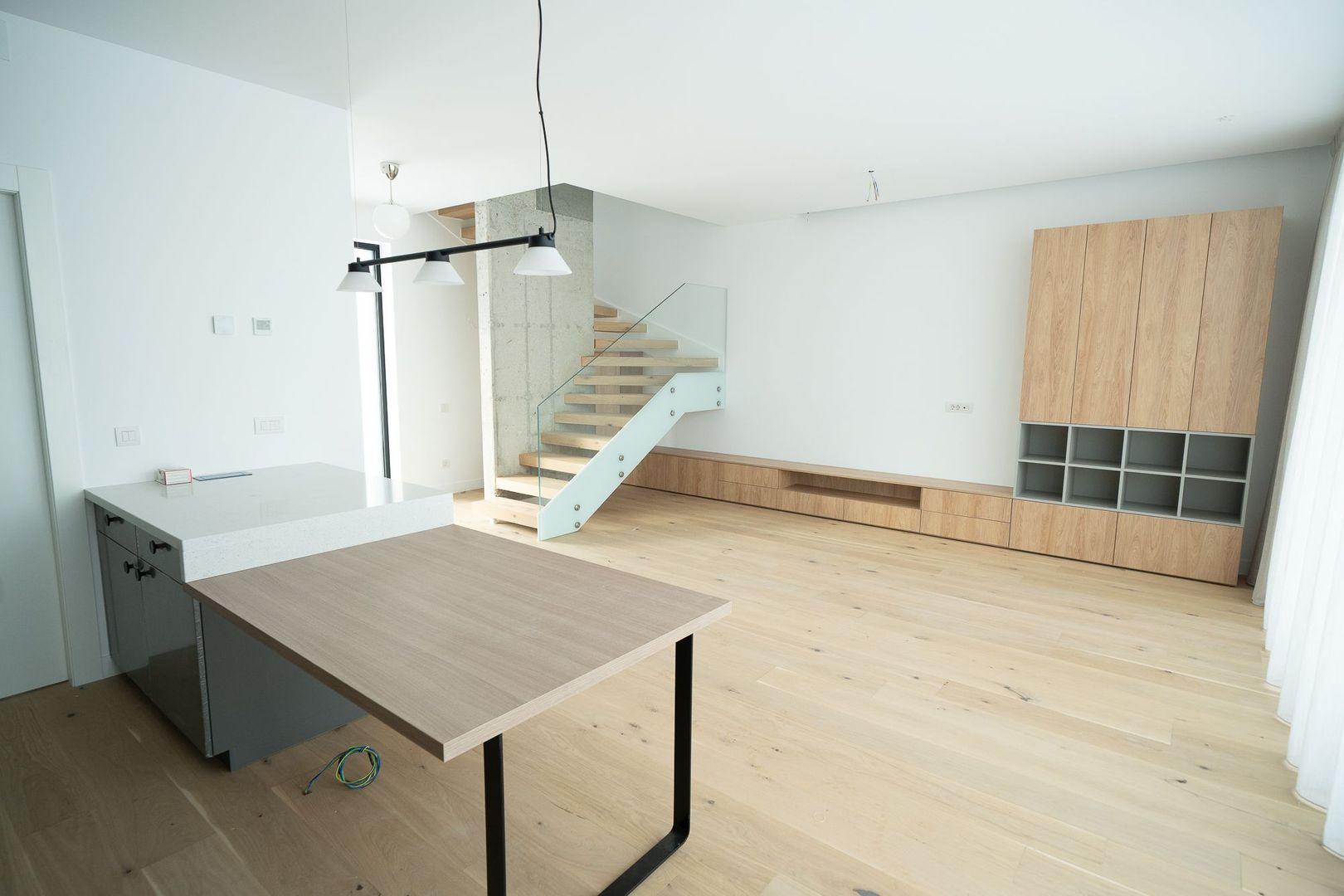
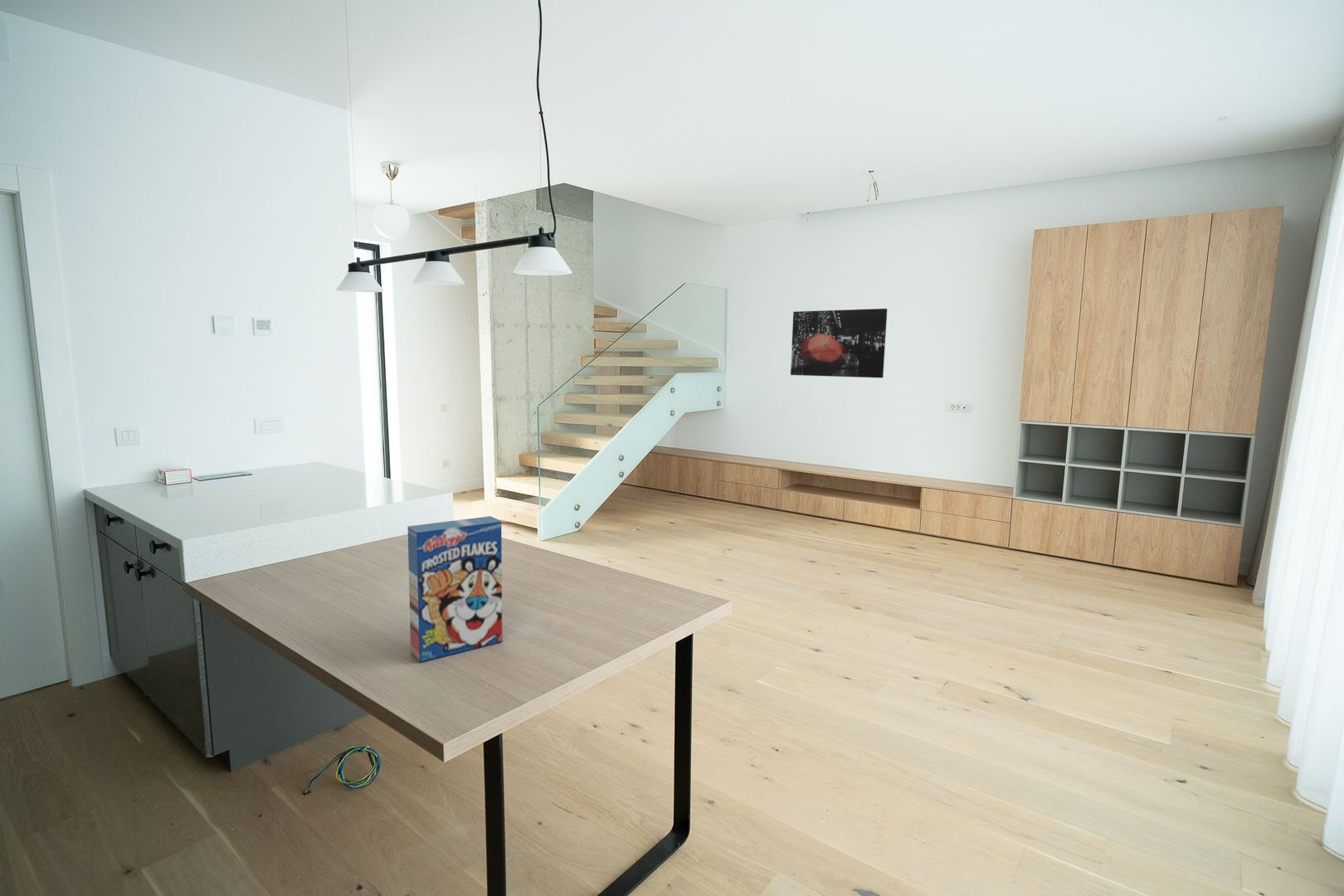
+ cereal box [407,515,503,663]
+ wall art [790,308,888,378]
